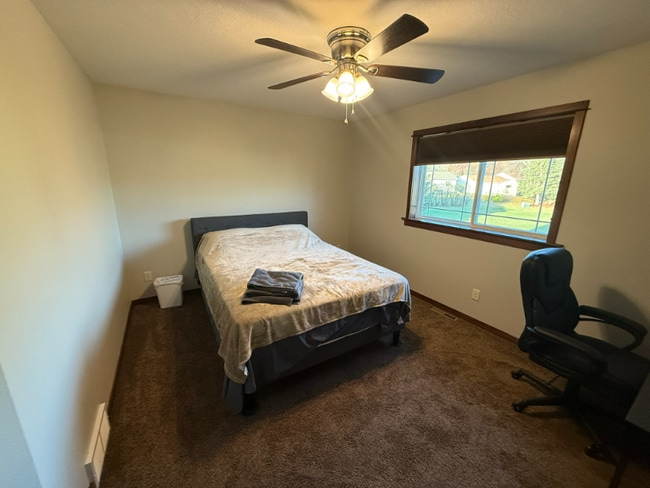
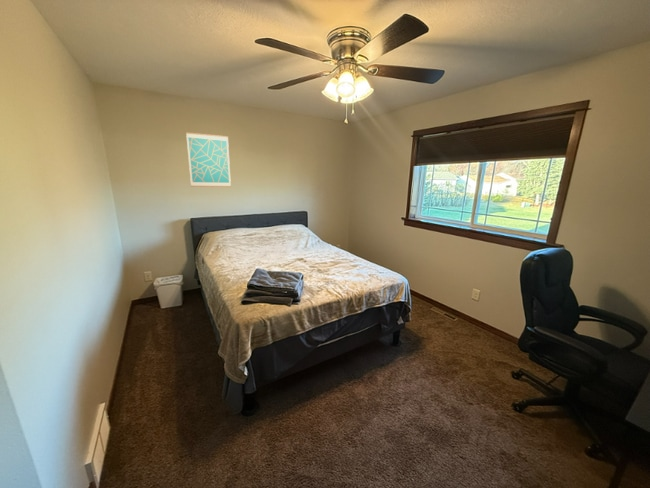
+ wall art [185,131,232,188]
